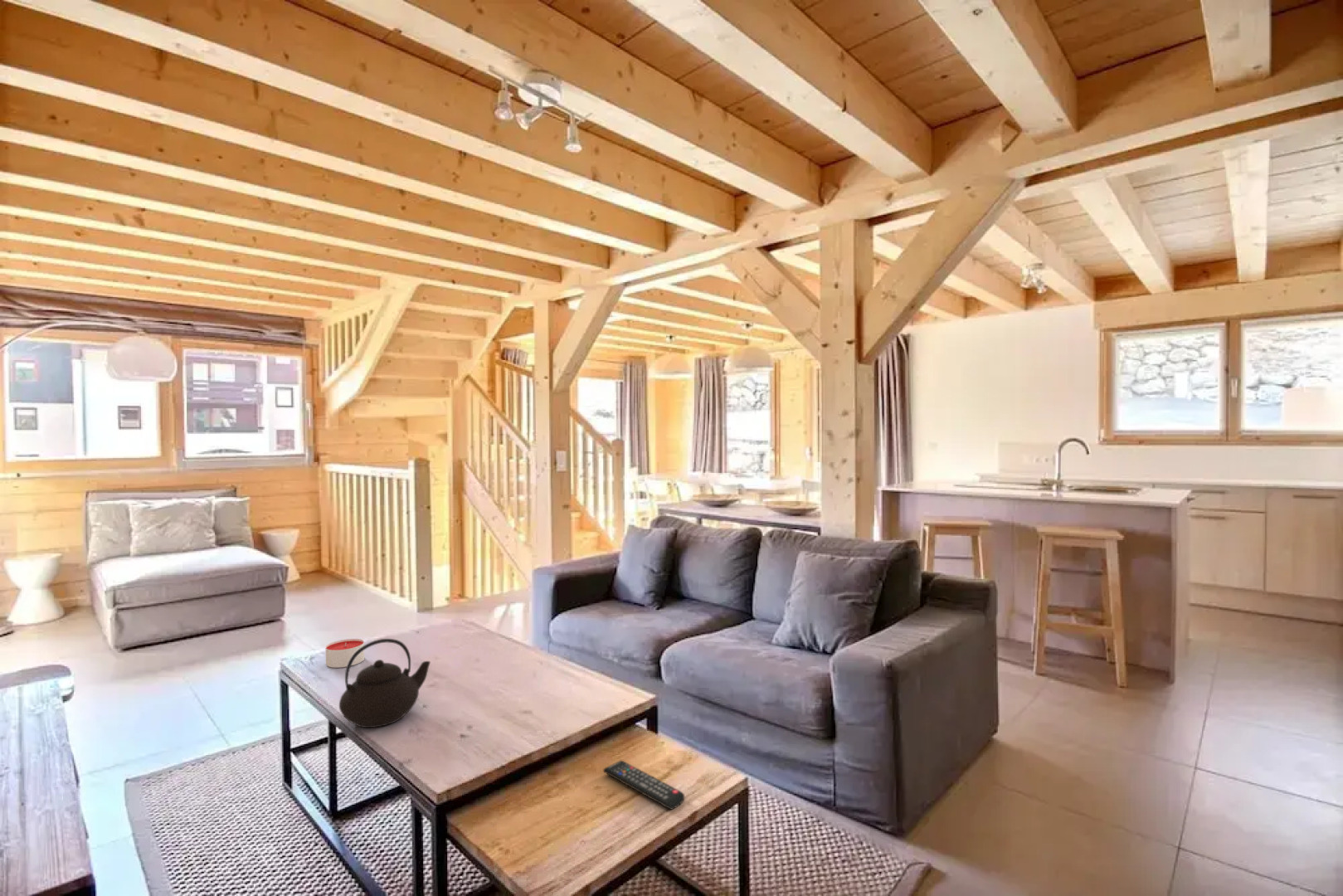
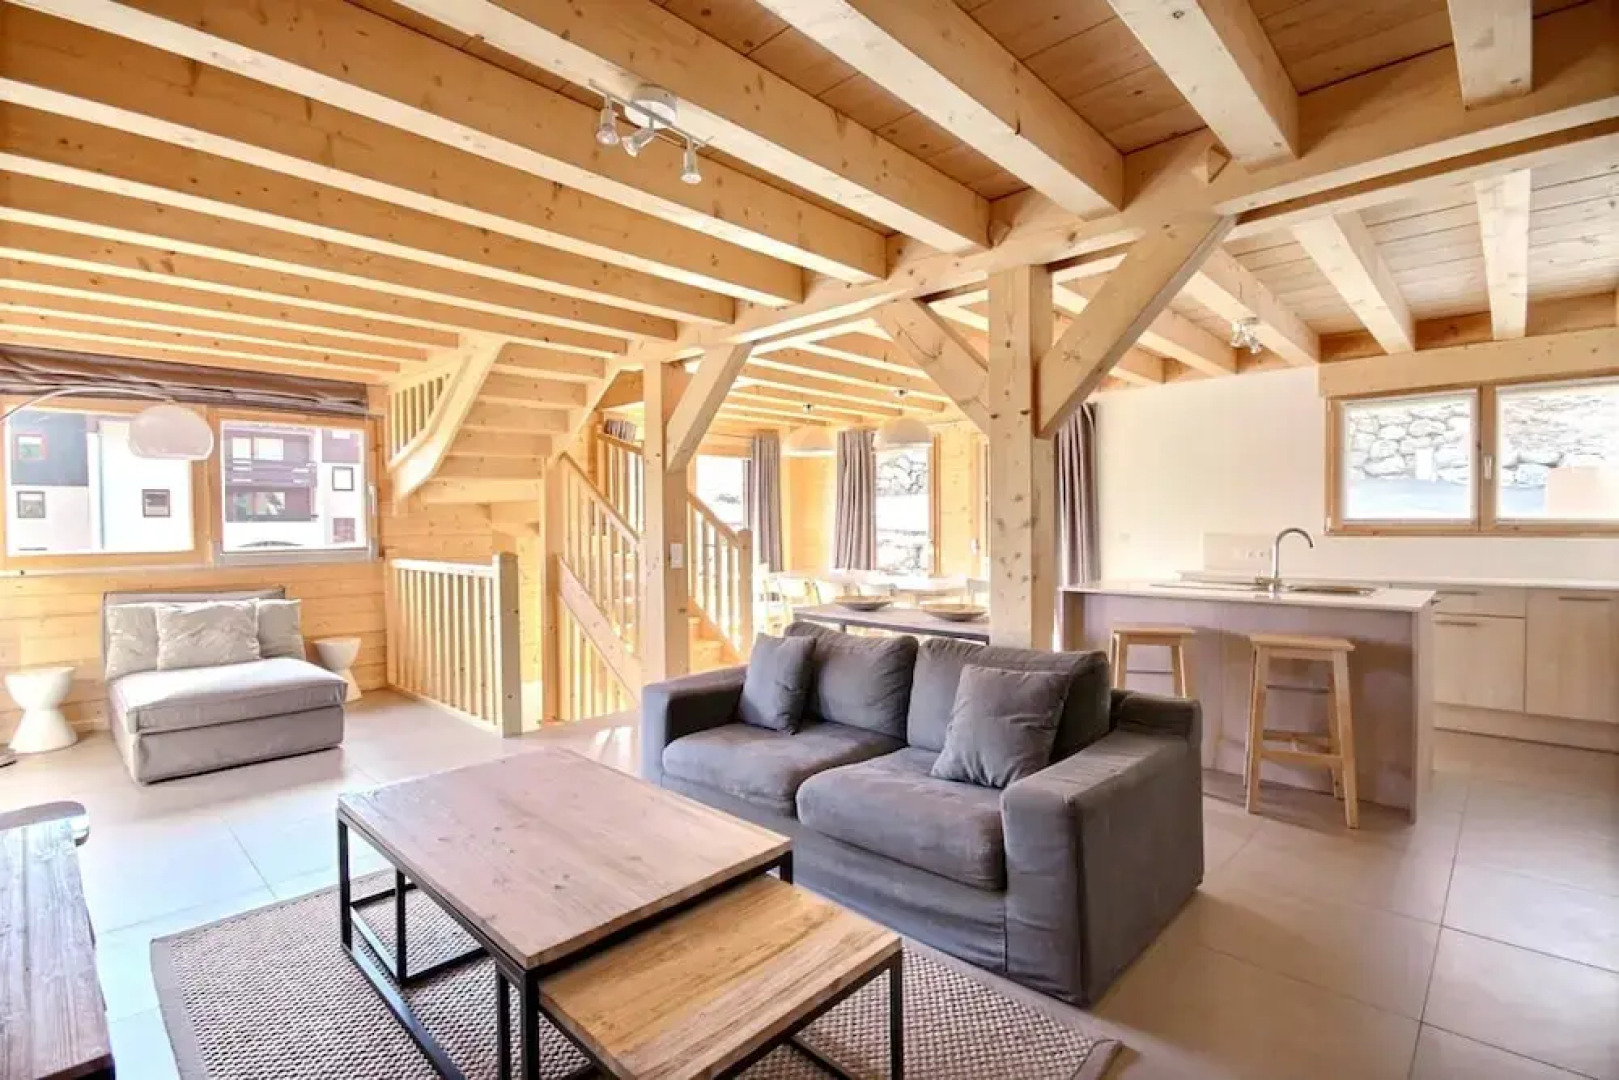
- teapot [338,638,431,728]
- candle [324,638,365,669]
- remote control [602,760,685,811]
